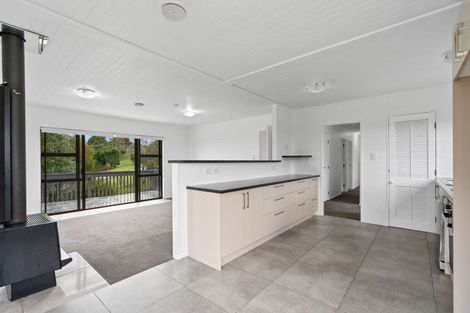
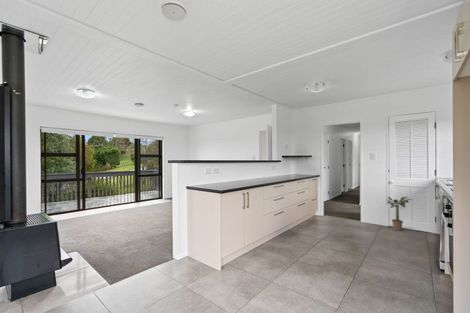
+ potted plant [385,196,412,232]
